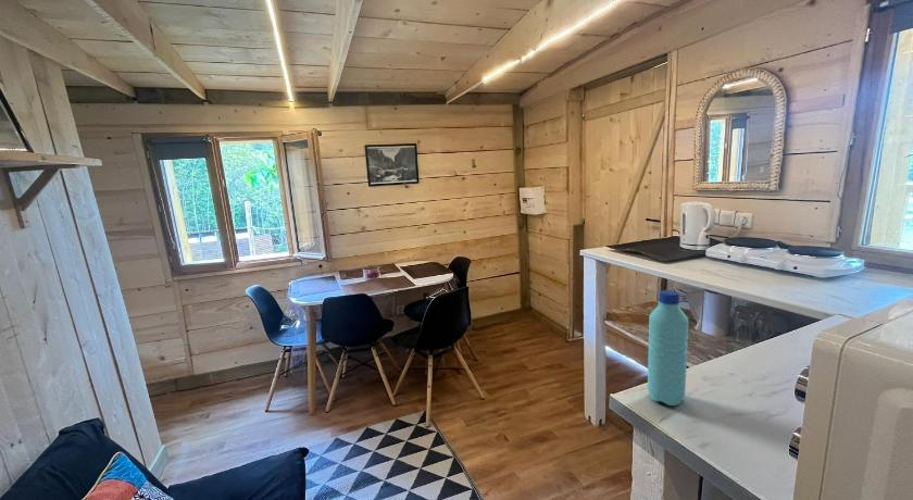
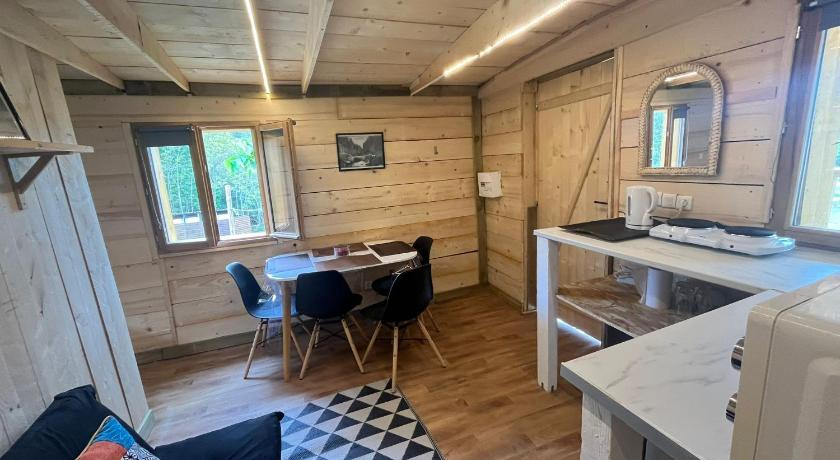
- water bottle [647,289,689,407]
